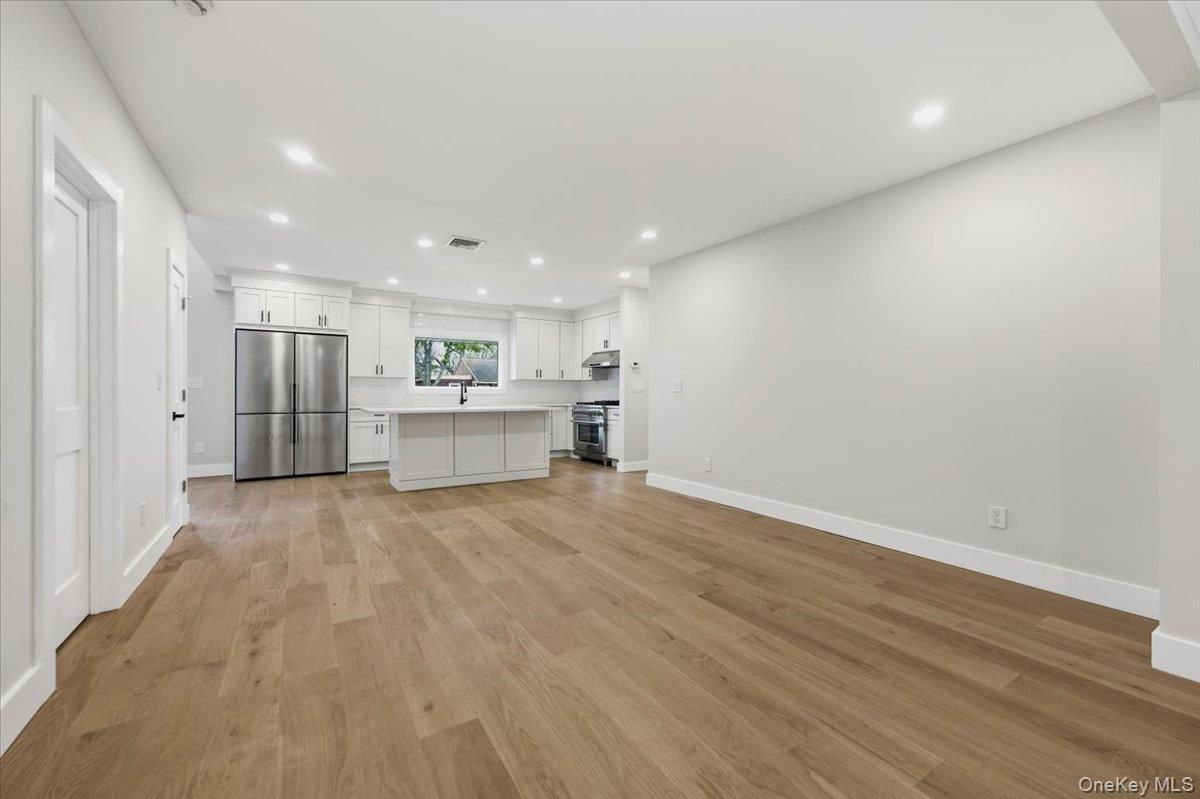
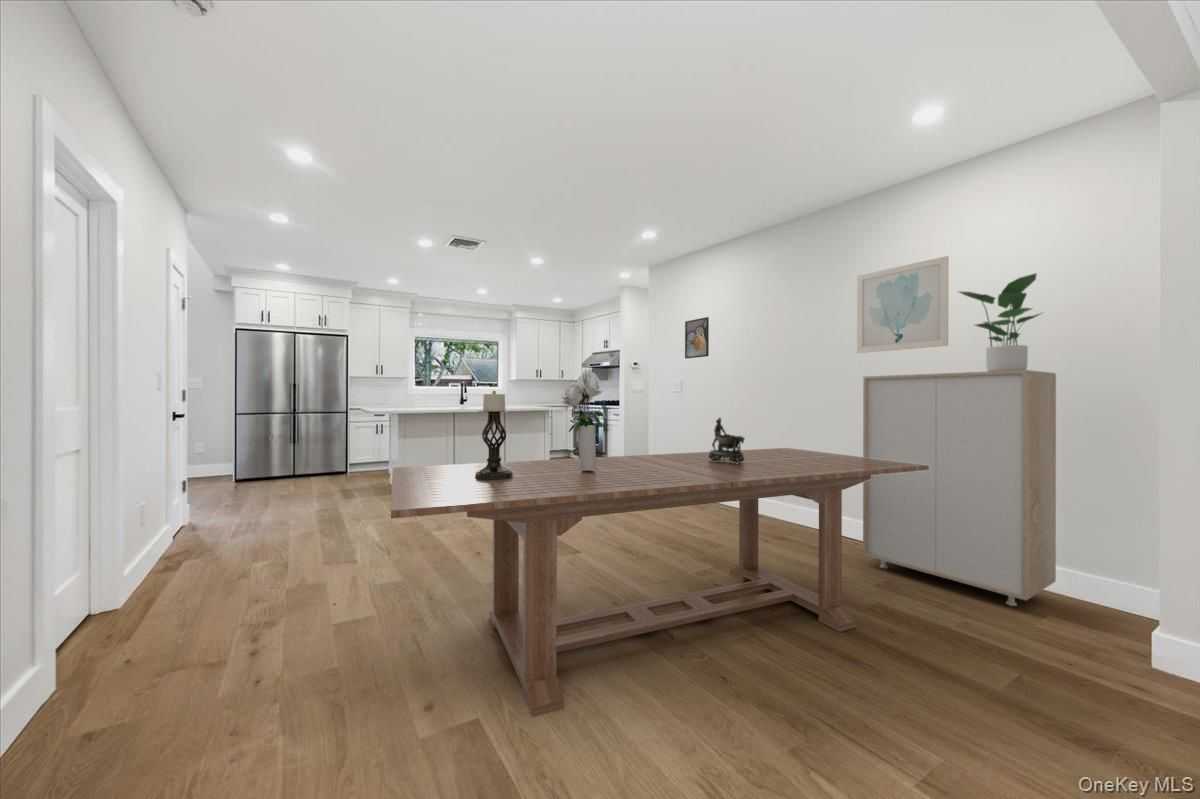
+ dining table [390,447,929,718]
+ bouquet [560,368,603,471]
+ potted plant [956,272,1045,372]
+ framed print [684,316,710,360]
+ decorative bowl [708,416,745,464]
+ storage cabinet [862,369,1057,607]
+ candle holder [475,390,513,480]
+ wall art [856,255,950,354]
